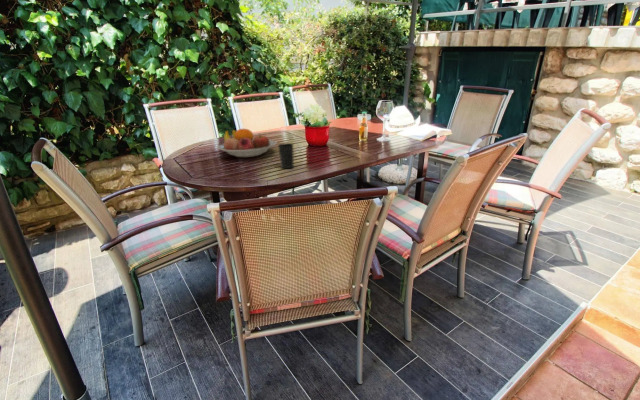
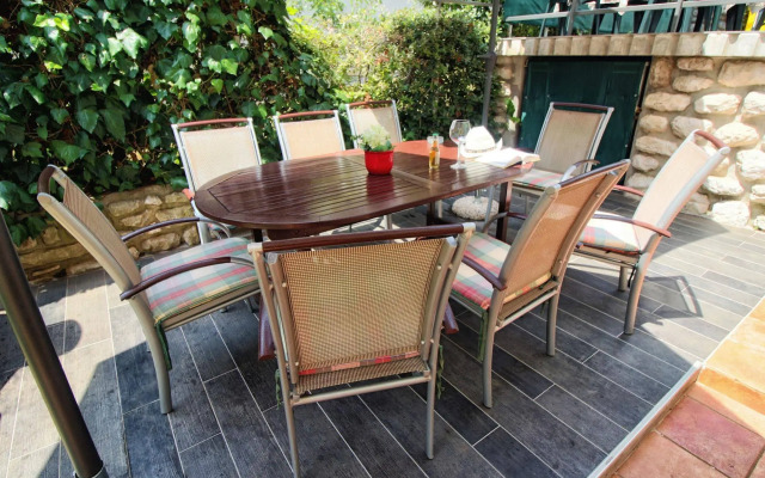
- fruit bowl [216,128,277,158]
- cup [277,142,295,169]
